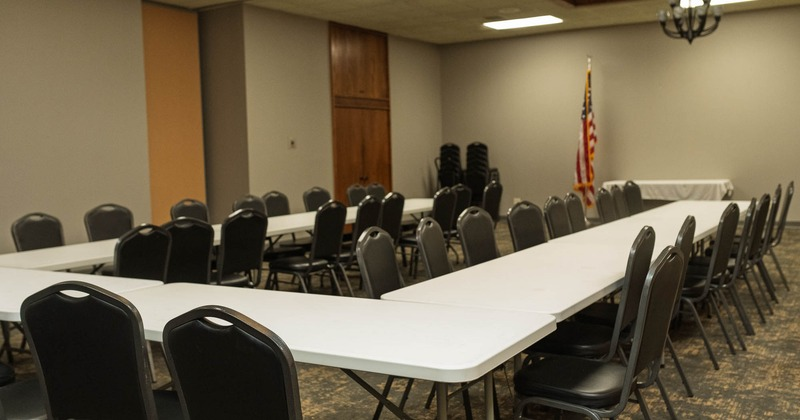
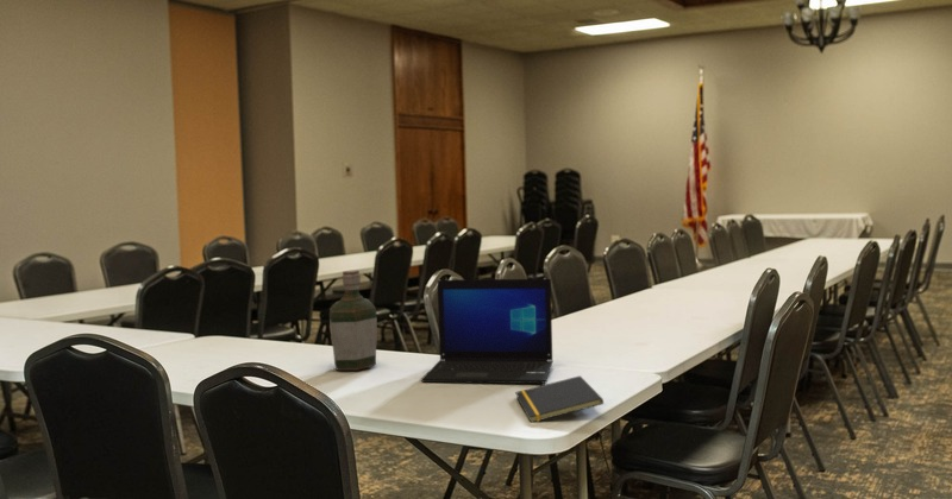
+ bottle [328,270,378,372]
+ laptop [420,278,555,385]
+ notepad [514,374,605,423]
